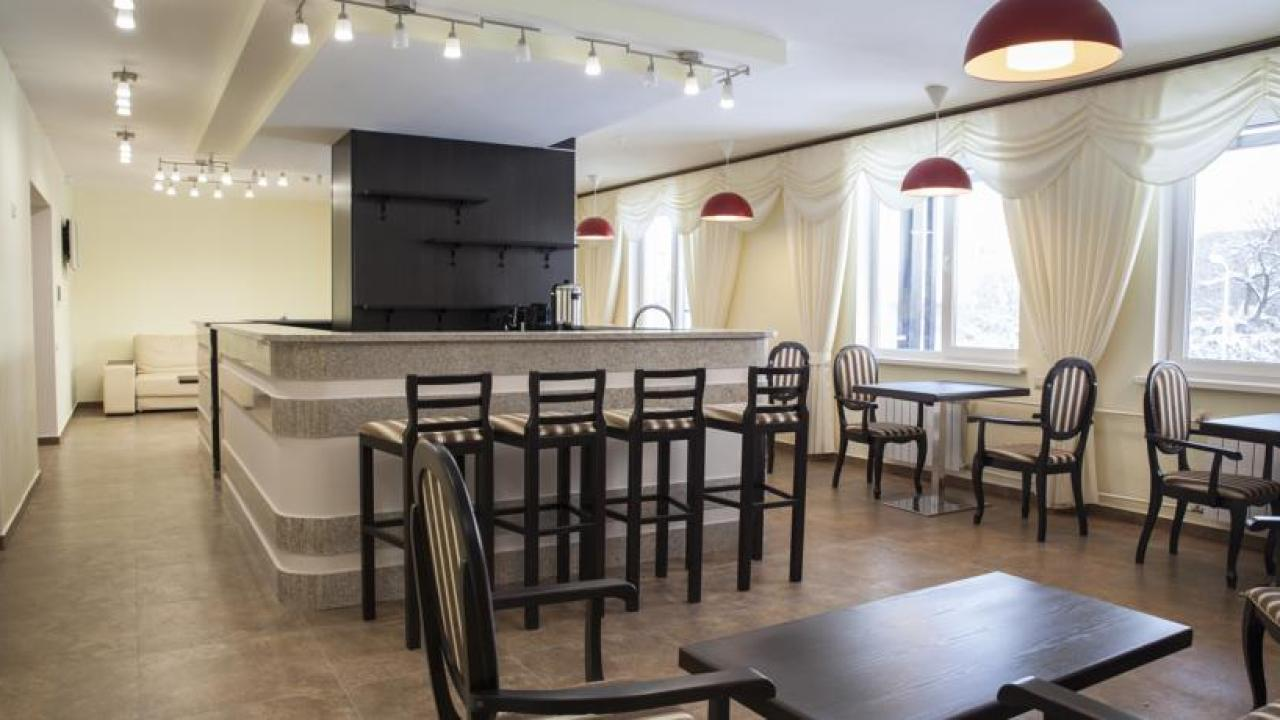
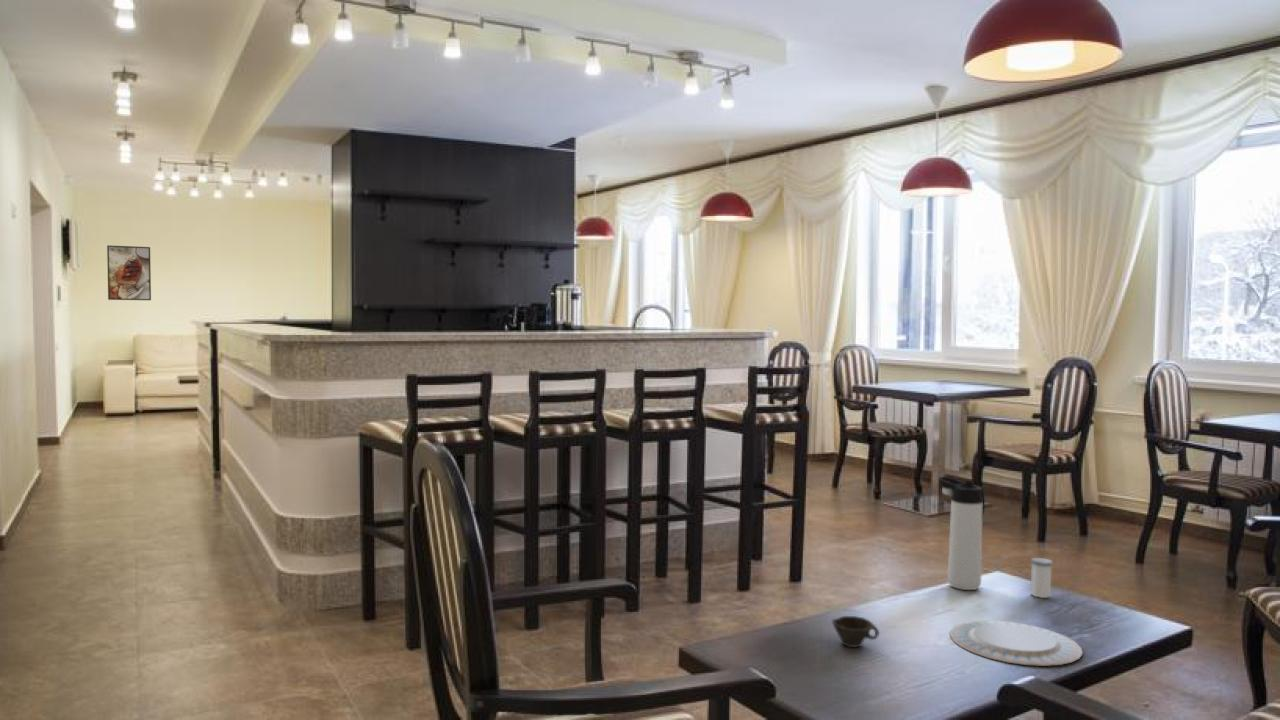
+ cup [831,615,880,648]
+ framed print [106,244,152,301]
+ chinaware [949,620,1084,667]
+ salt shaker [1030,557,1054,599]
+ thermos bottle [937,476,983,591]
